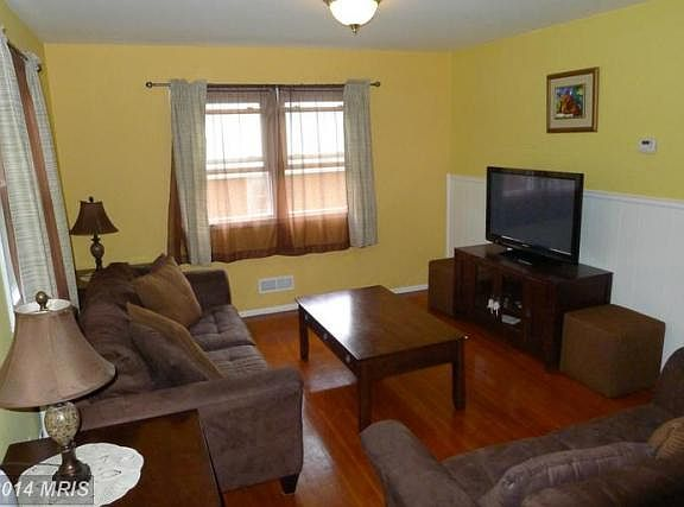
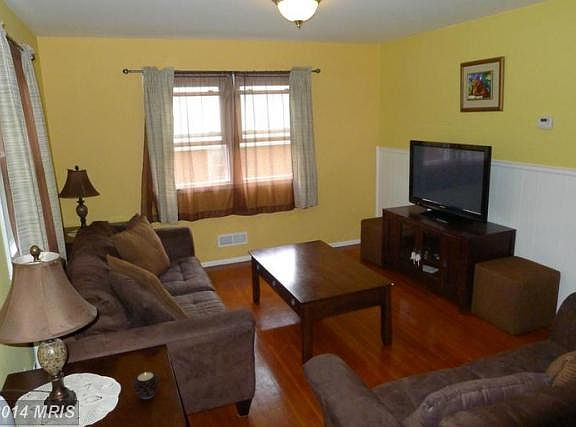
+ candle [131,371,161,400]
